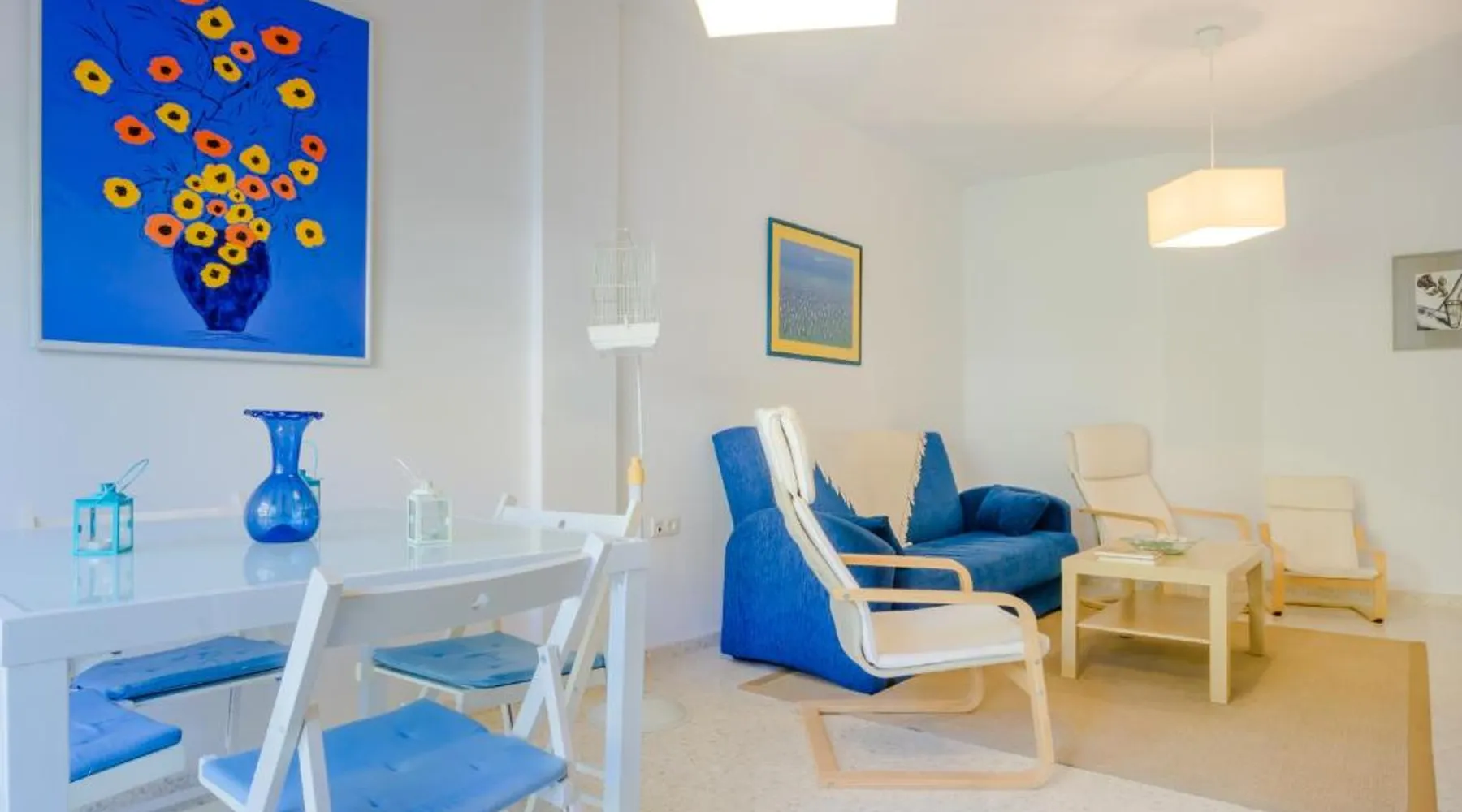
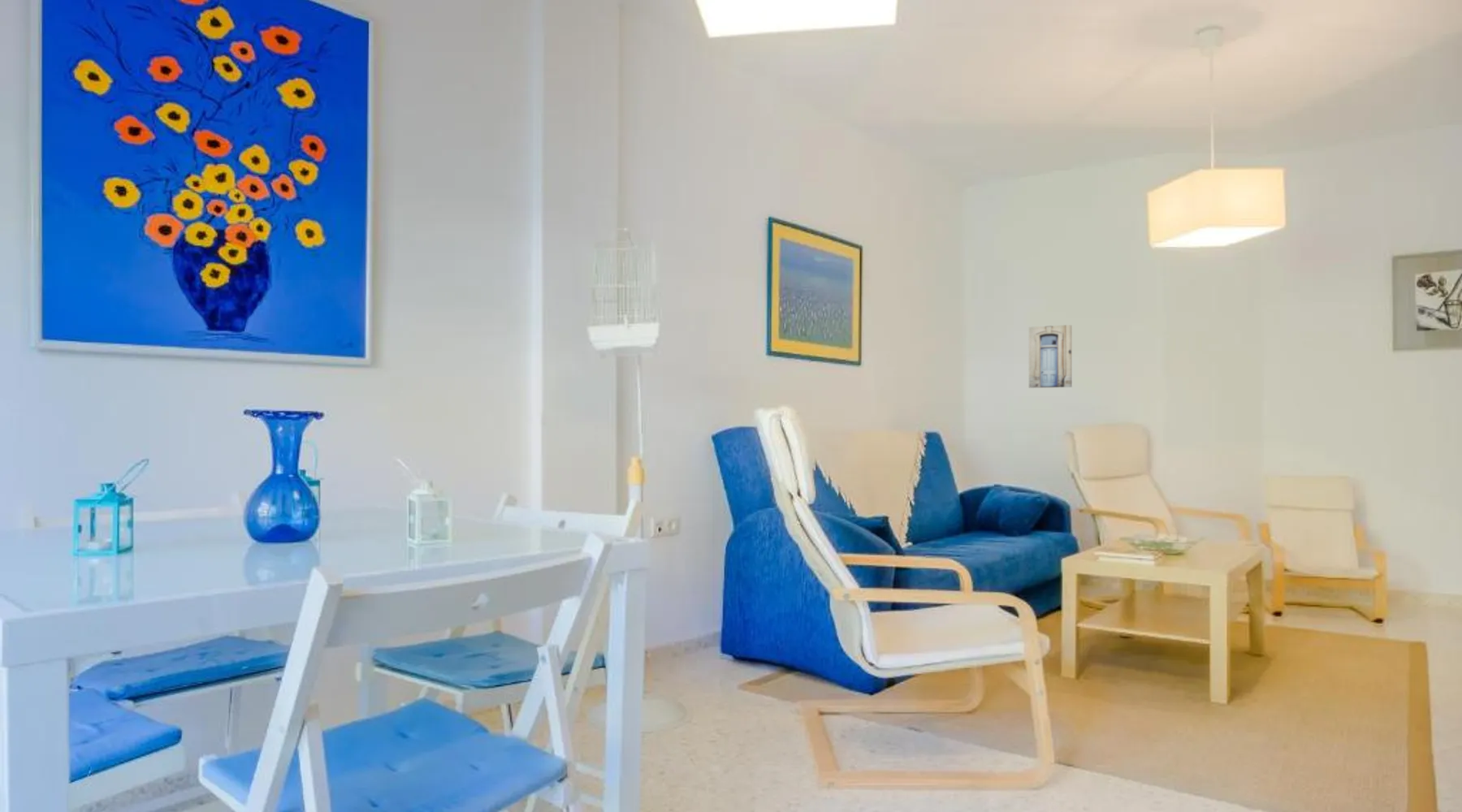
+ wall art [1028,324,1073,389]
